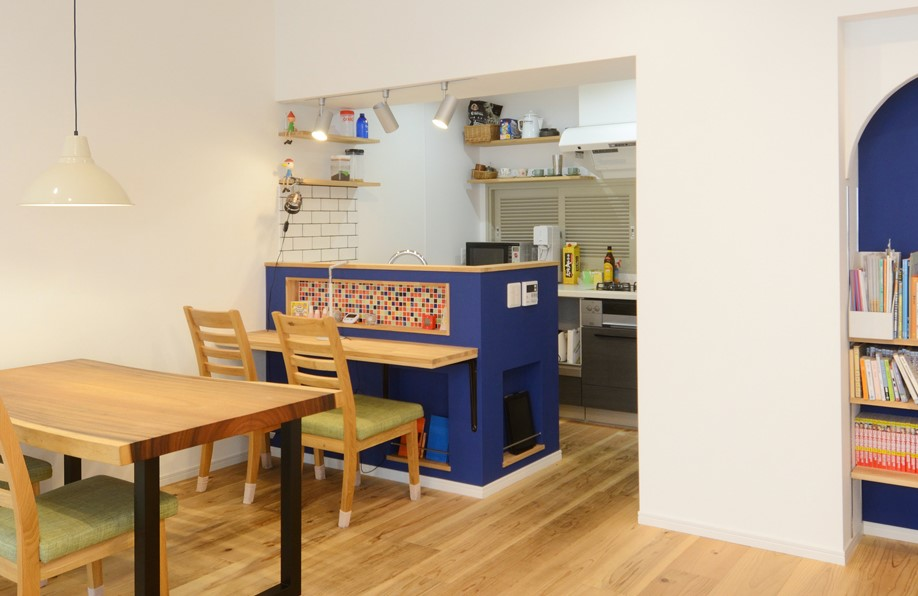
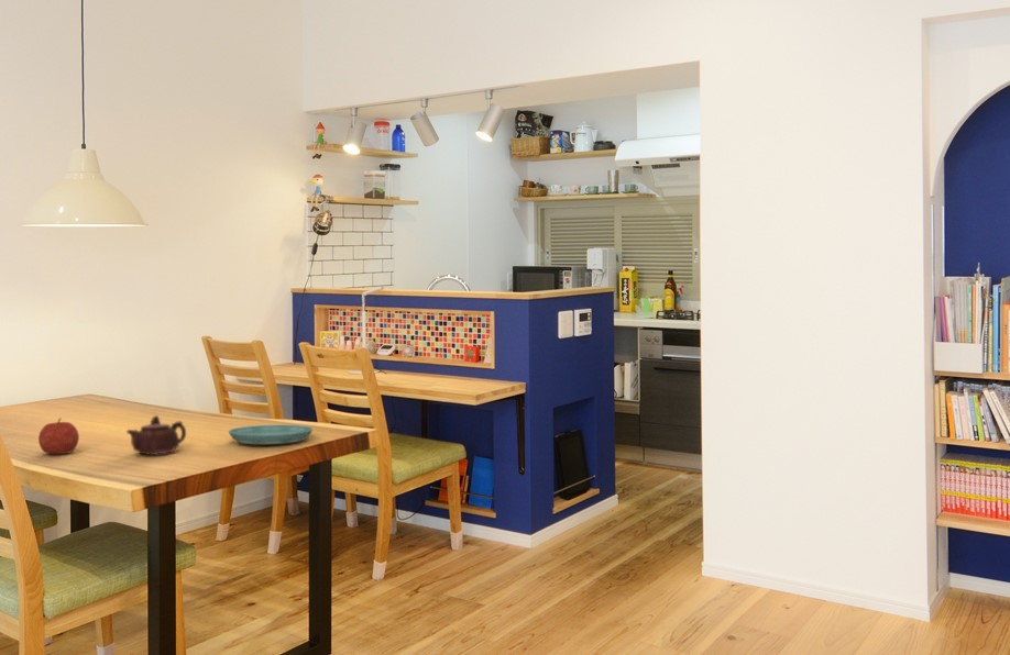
+ saucer [228,424,314,445]
+ teapot [125,414,187,456]
+ fruit [37,417,80,455]
